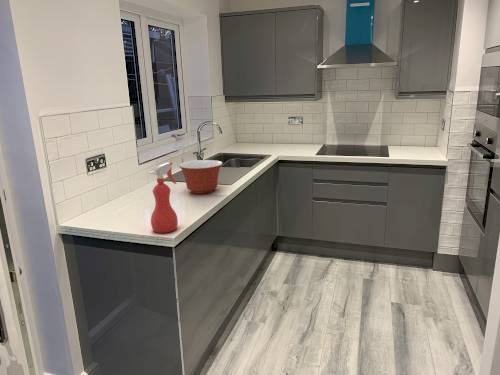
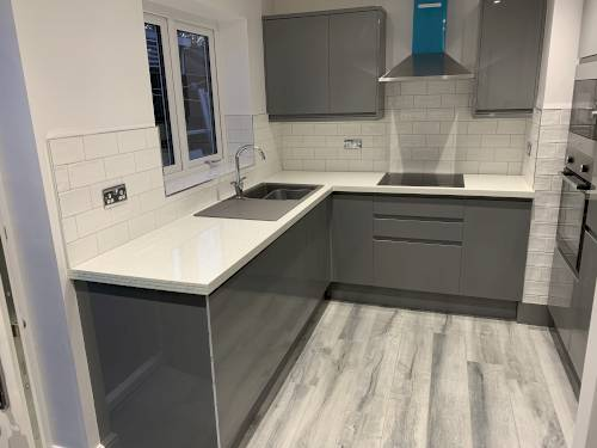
- mixing bowl [178,159,224,195]
- spray bottle [148,161,179,234]
